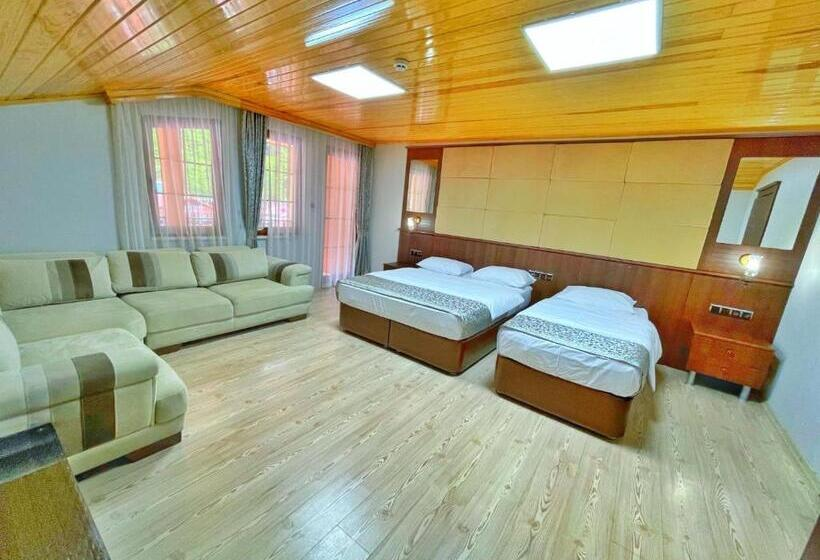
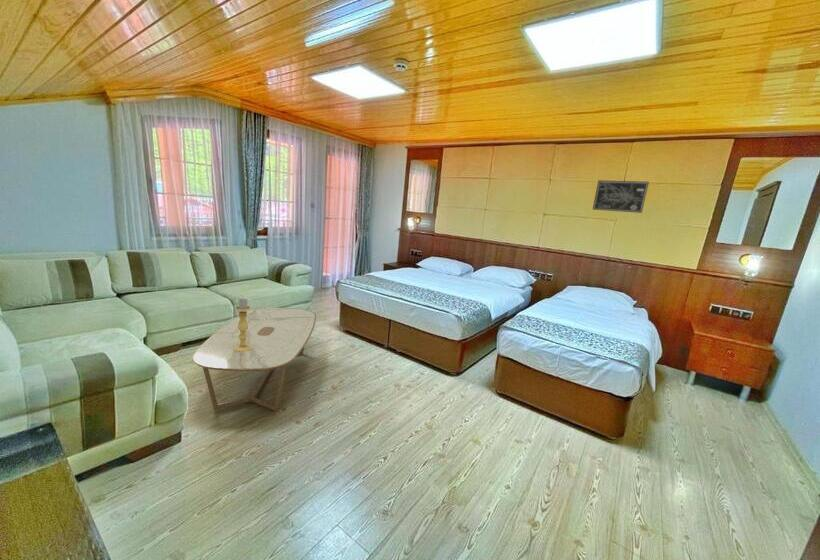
+ coffee table [191,306,317,412]
+ candle holder [234,295,252,352]
+ wall art [592,179,650,214]
